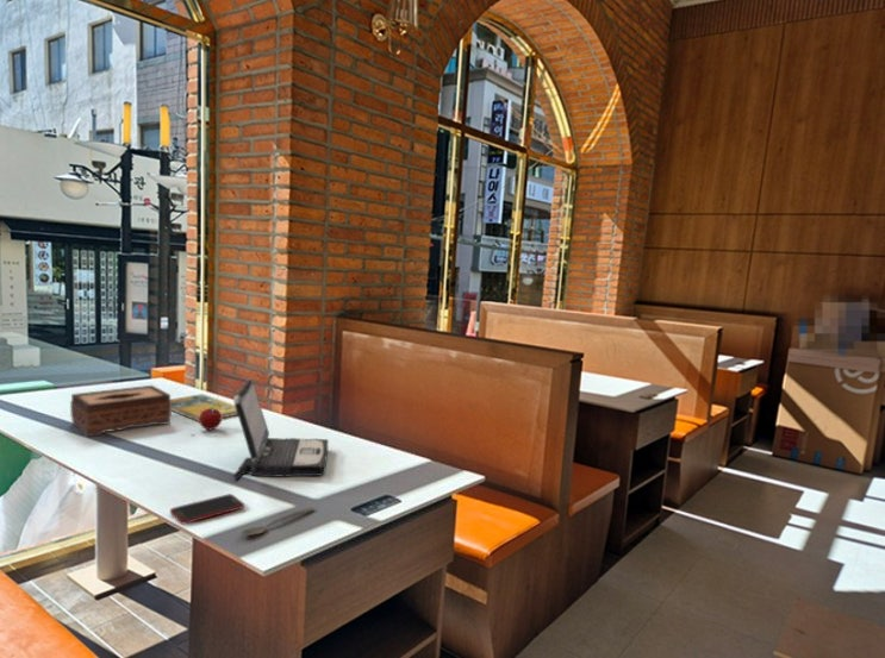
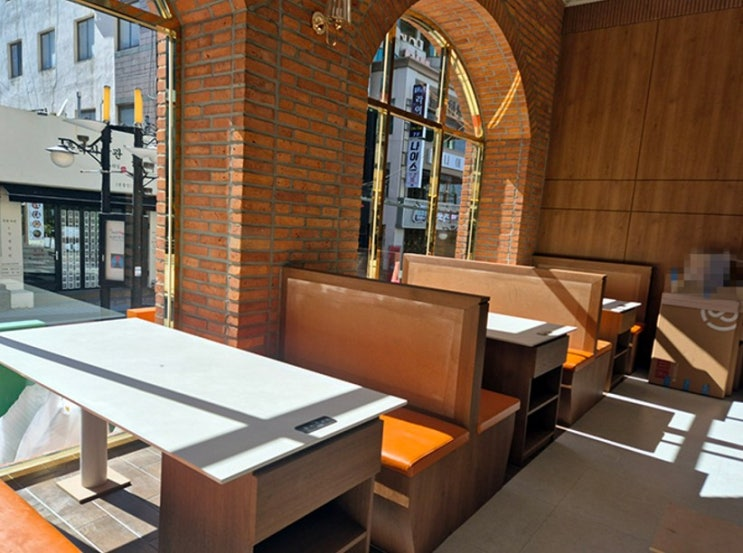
- fruit [198,395,223,431]
- tissue box [69,384,173,438]
- cell phone [169,493,245,525]
- booklet [170,393,238,422]
- spoon [239,507,316,537]
- laptop [232,377,330,481]
